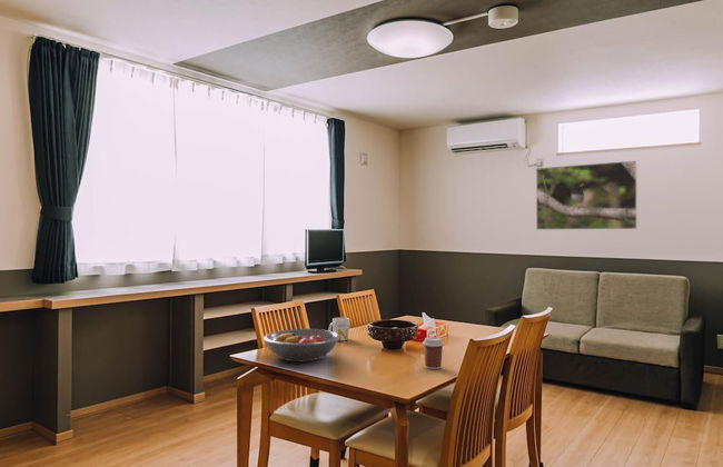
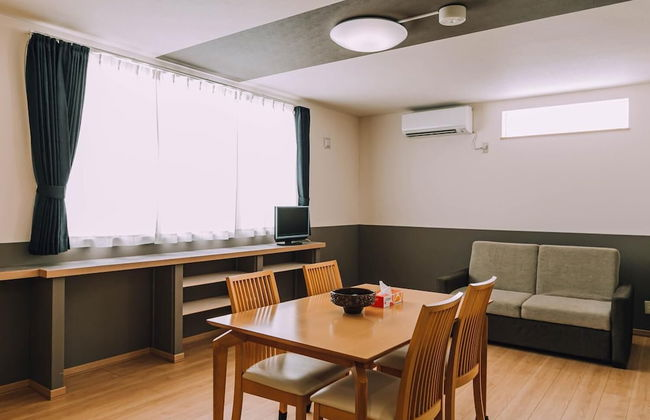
- coffee cup [422,336,445,370]
- fruit bowl [263,328,339,362]
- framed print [535,159,638,231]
- mug [327,317,350,341]
